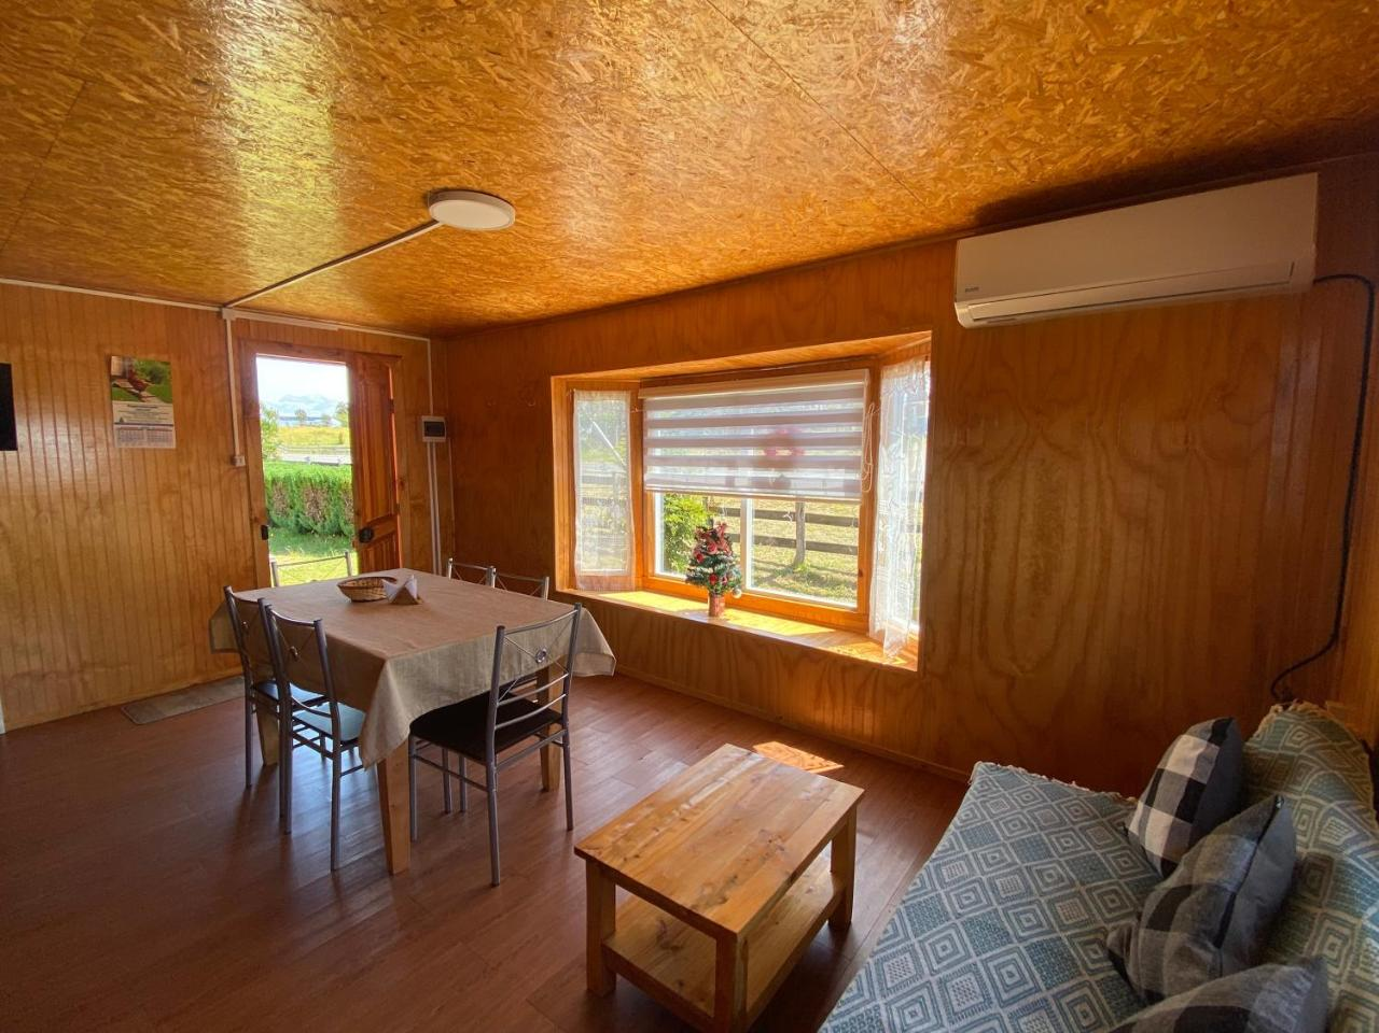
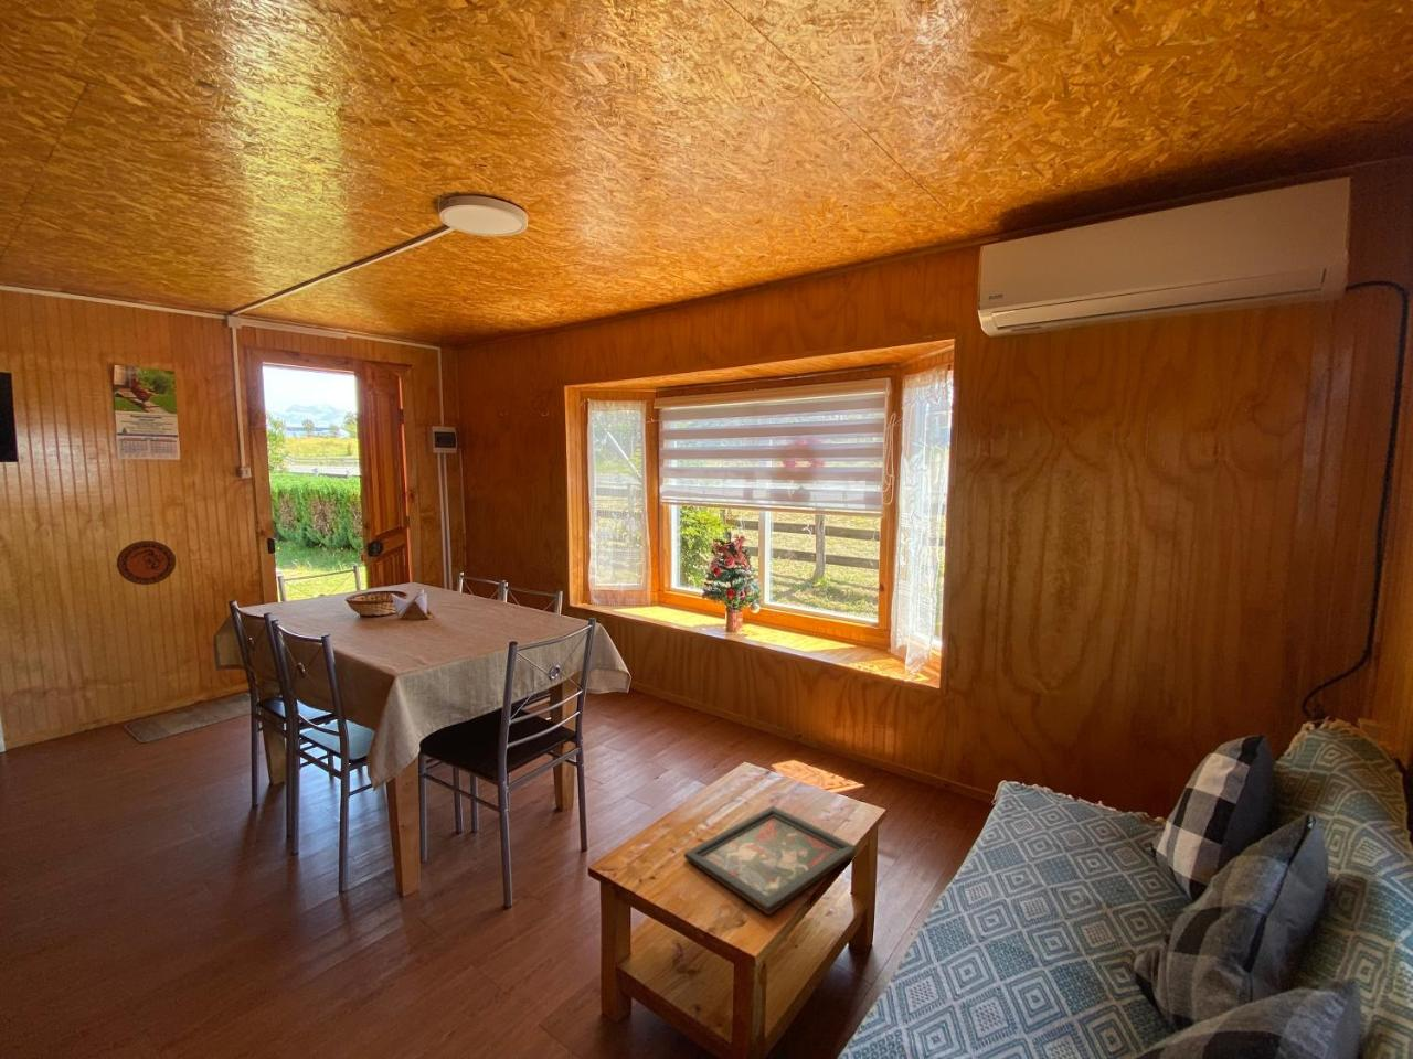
+ decorative plate [116,540,177,586]
+ decorative tray [682,805,859,916]
